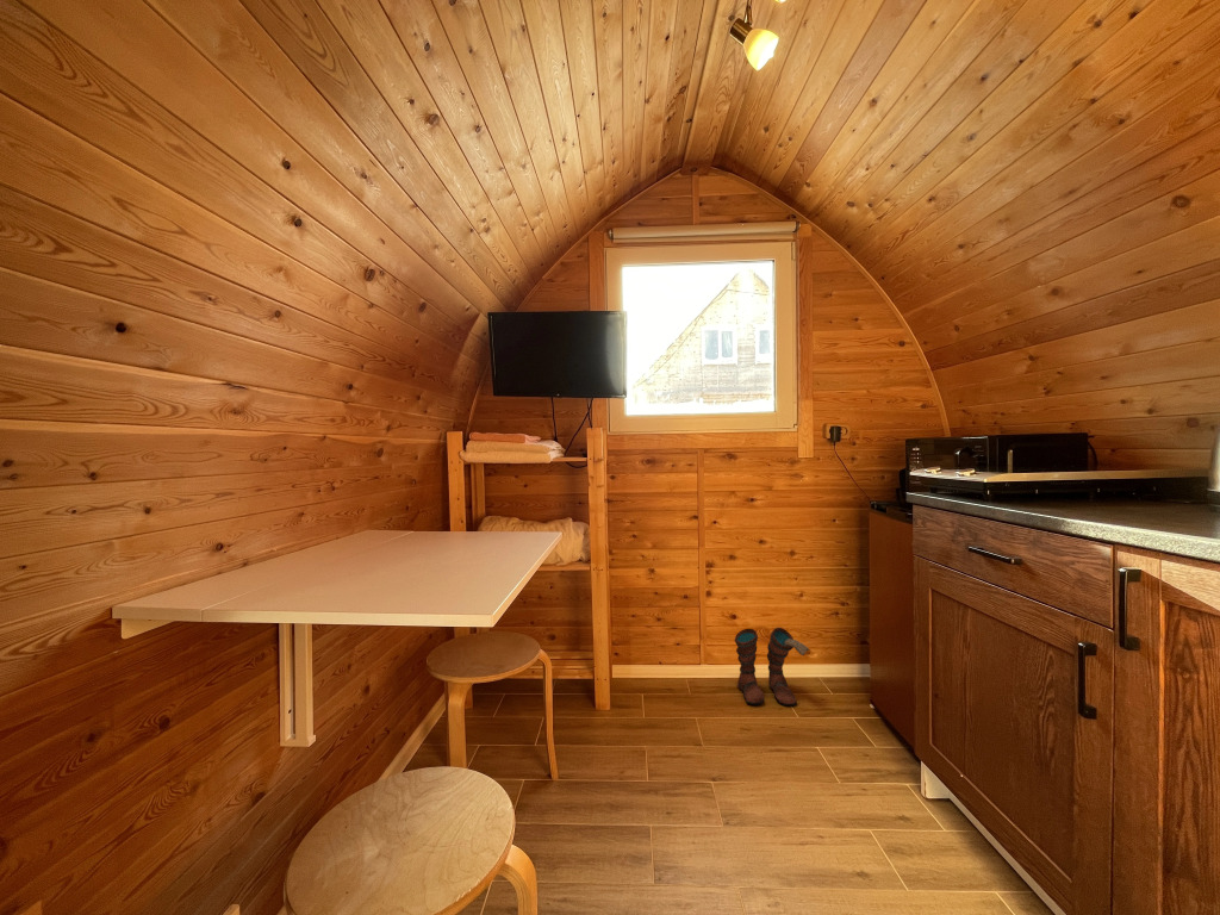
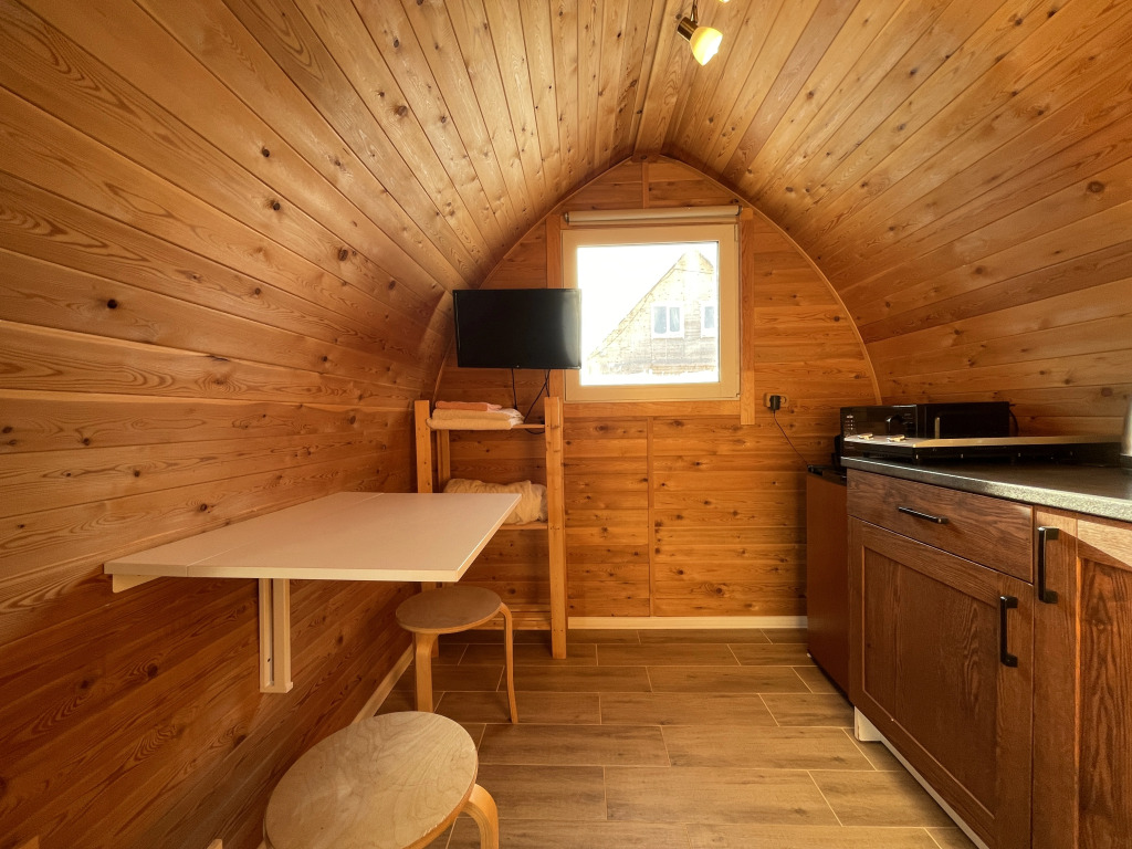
- boots [733,627,811,707]
